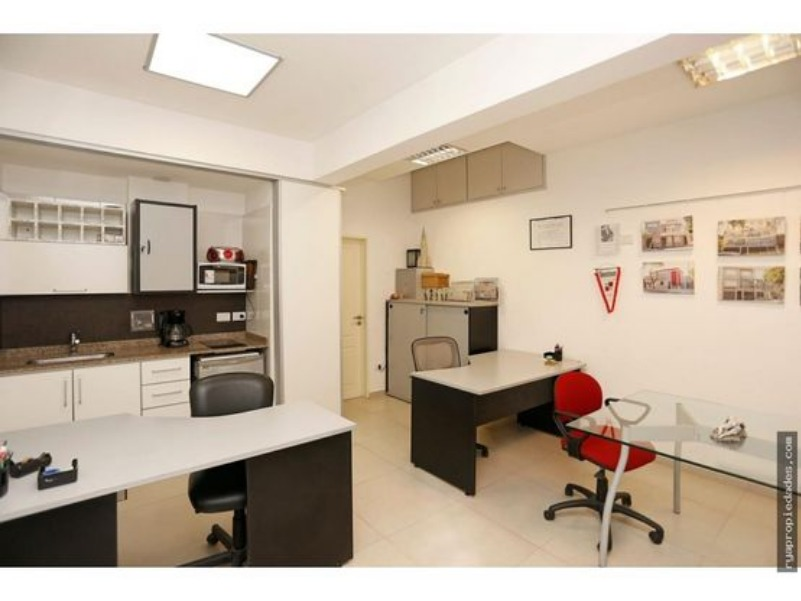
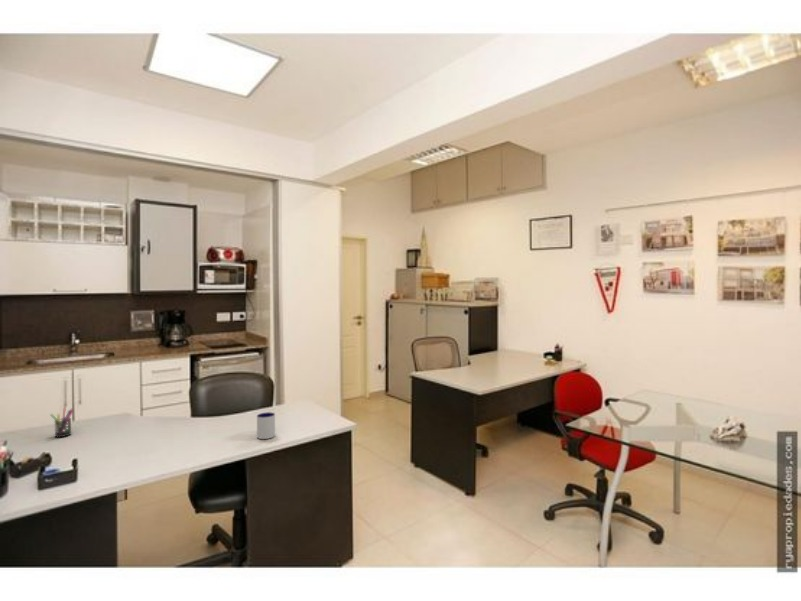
+ mug [256,411,276,440]
+ pen holder [49,406,75,438]
